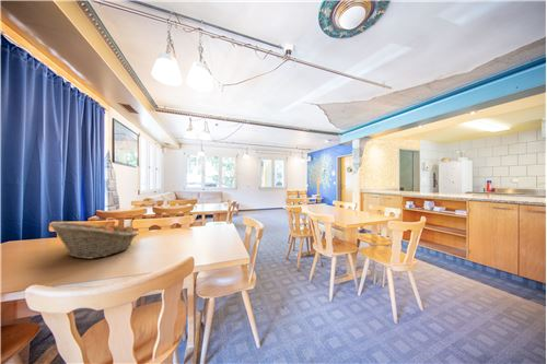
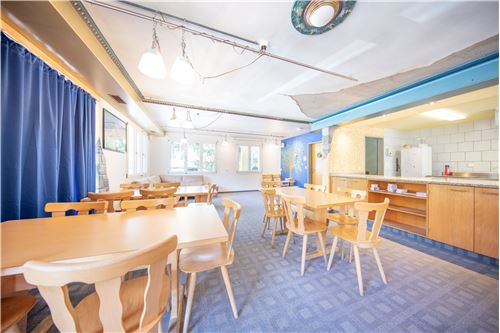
- fruit basket [48,220,139,260]
